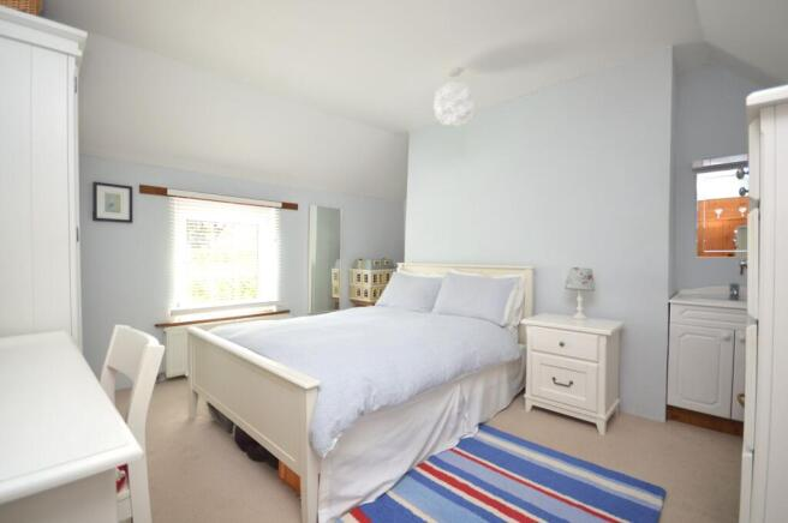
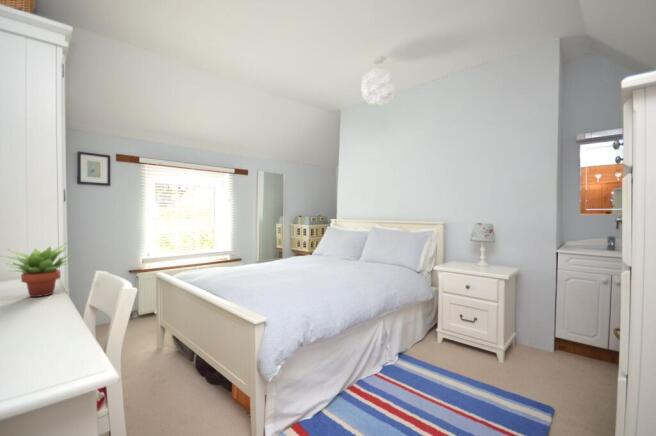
+ succulent plant [0,241,75,298]
